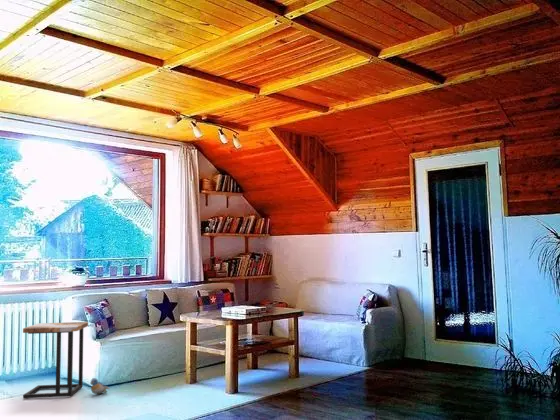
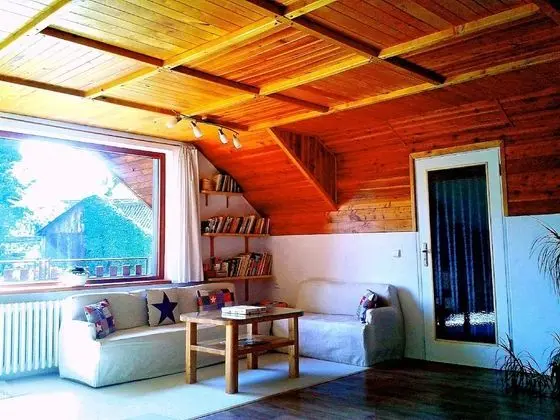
- plush toy [90,377,111,395]
- side table [22,321,89,400]
